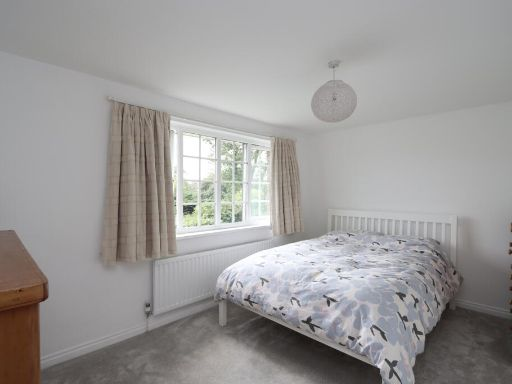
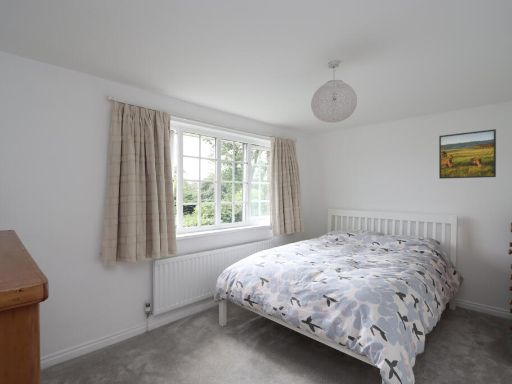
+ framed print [438,128,497,180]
